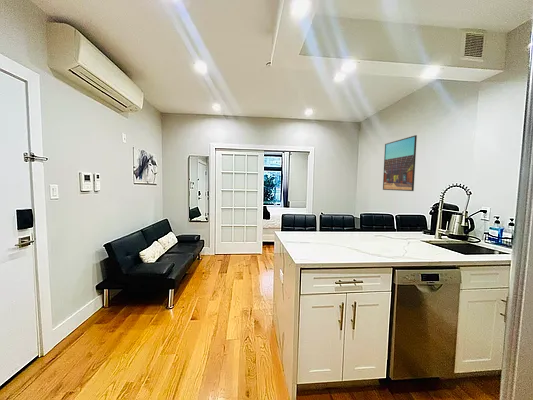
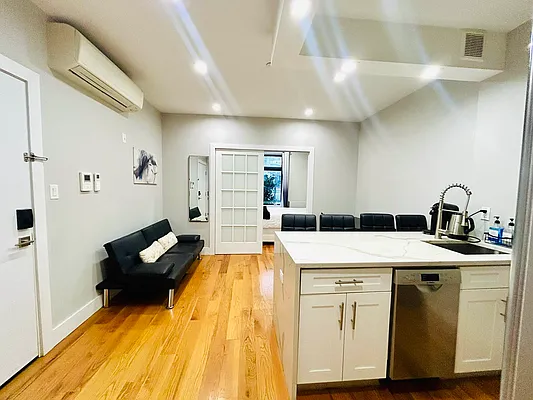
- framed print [382,134,418,192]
